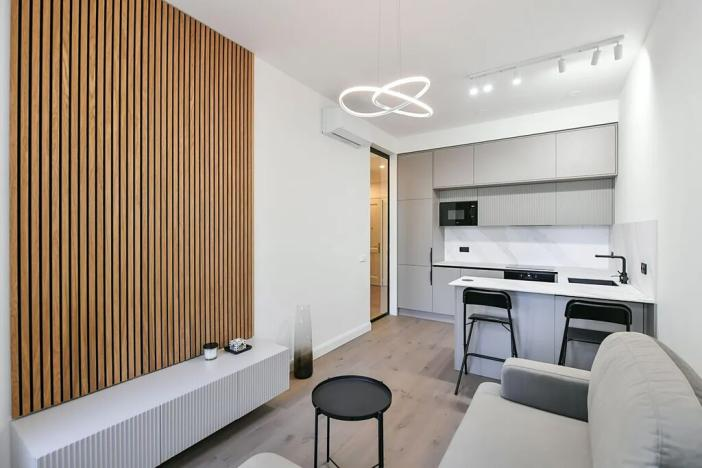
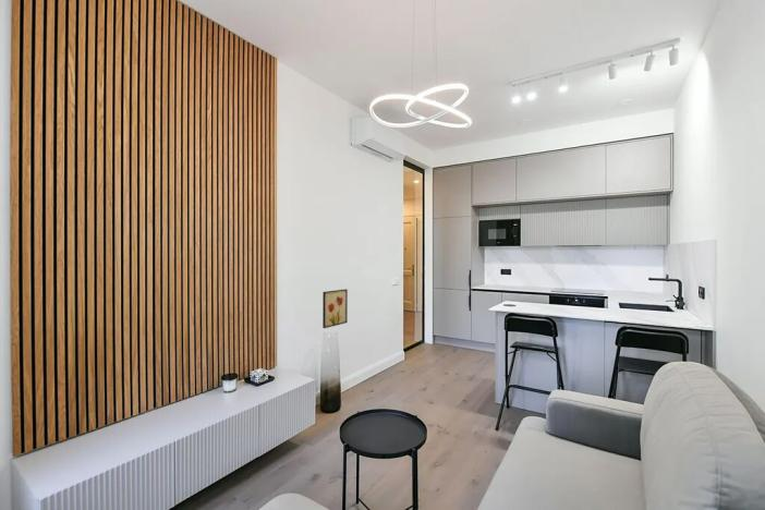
+ wall art [321,288,349,329]
